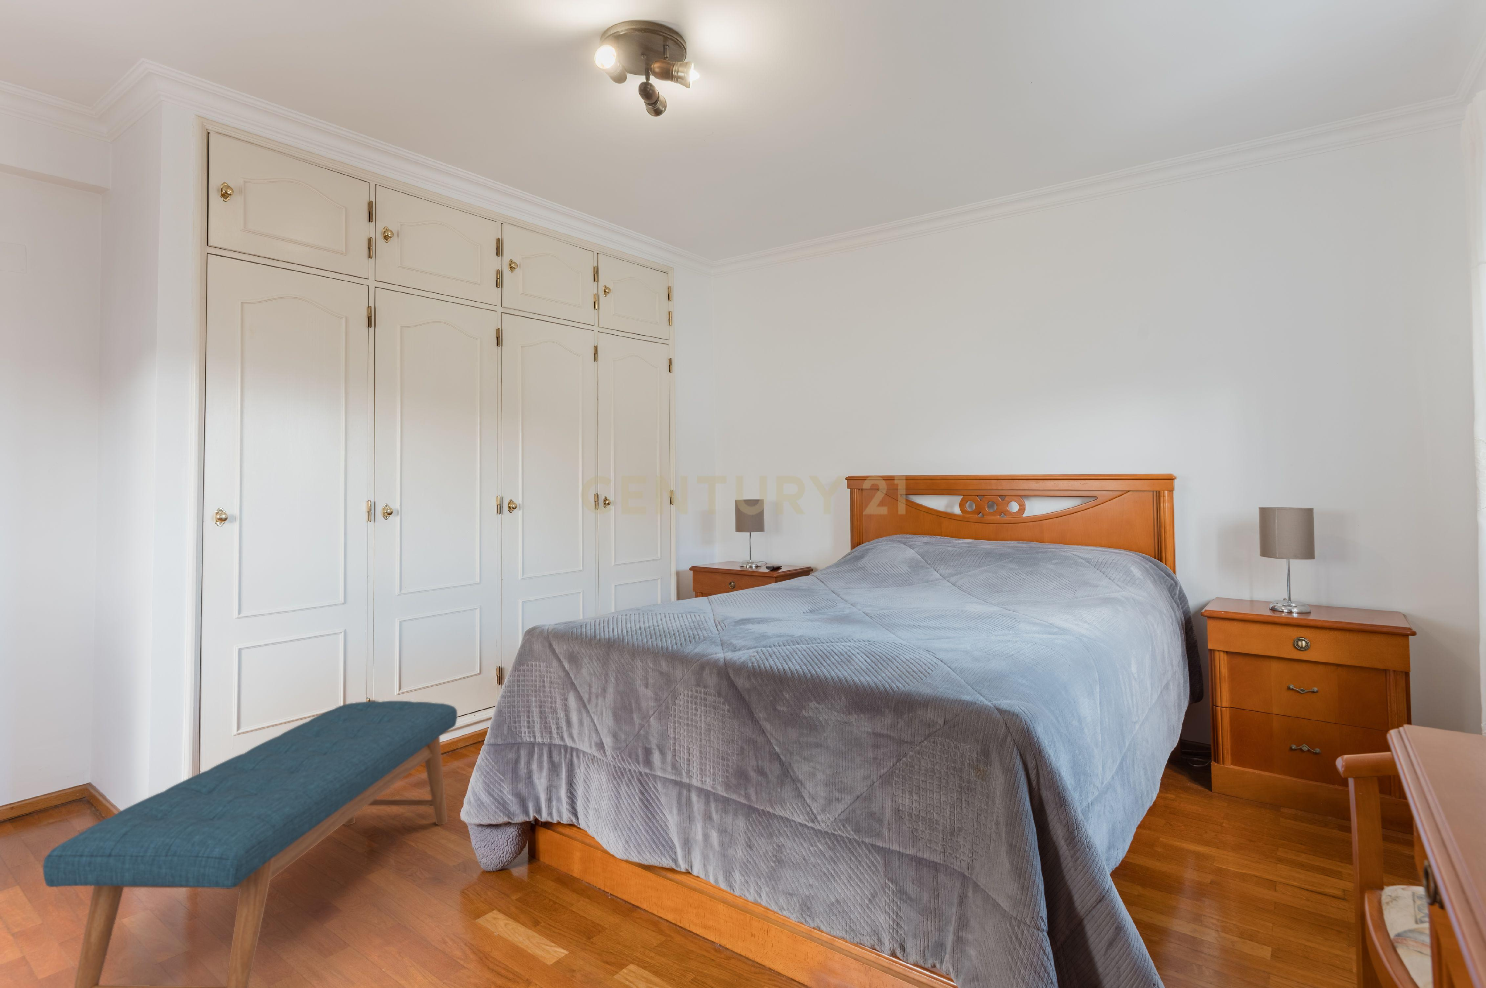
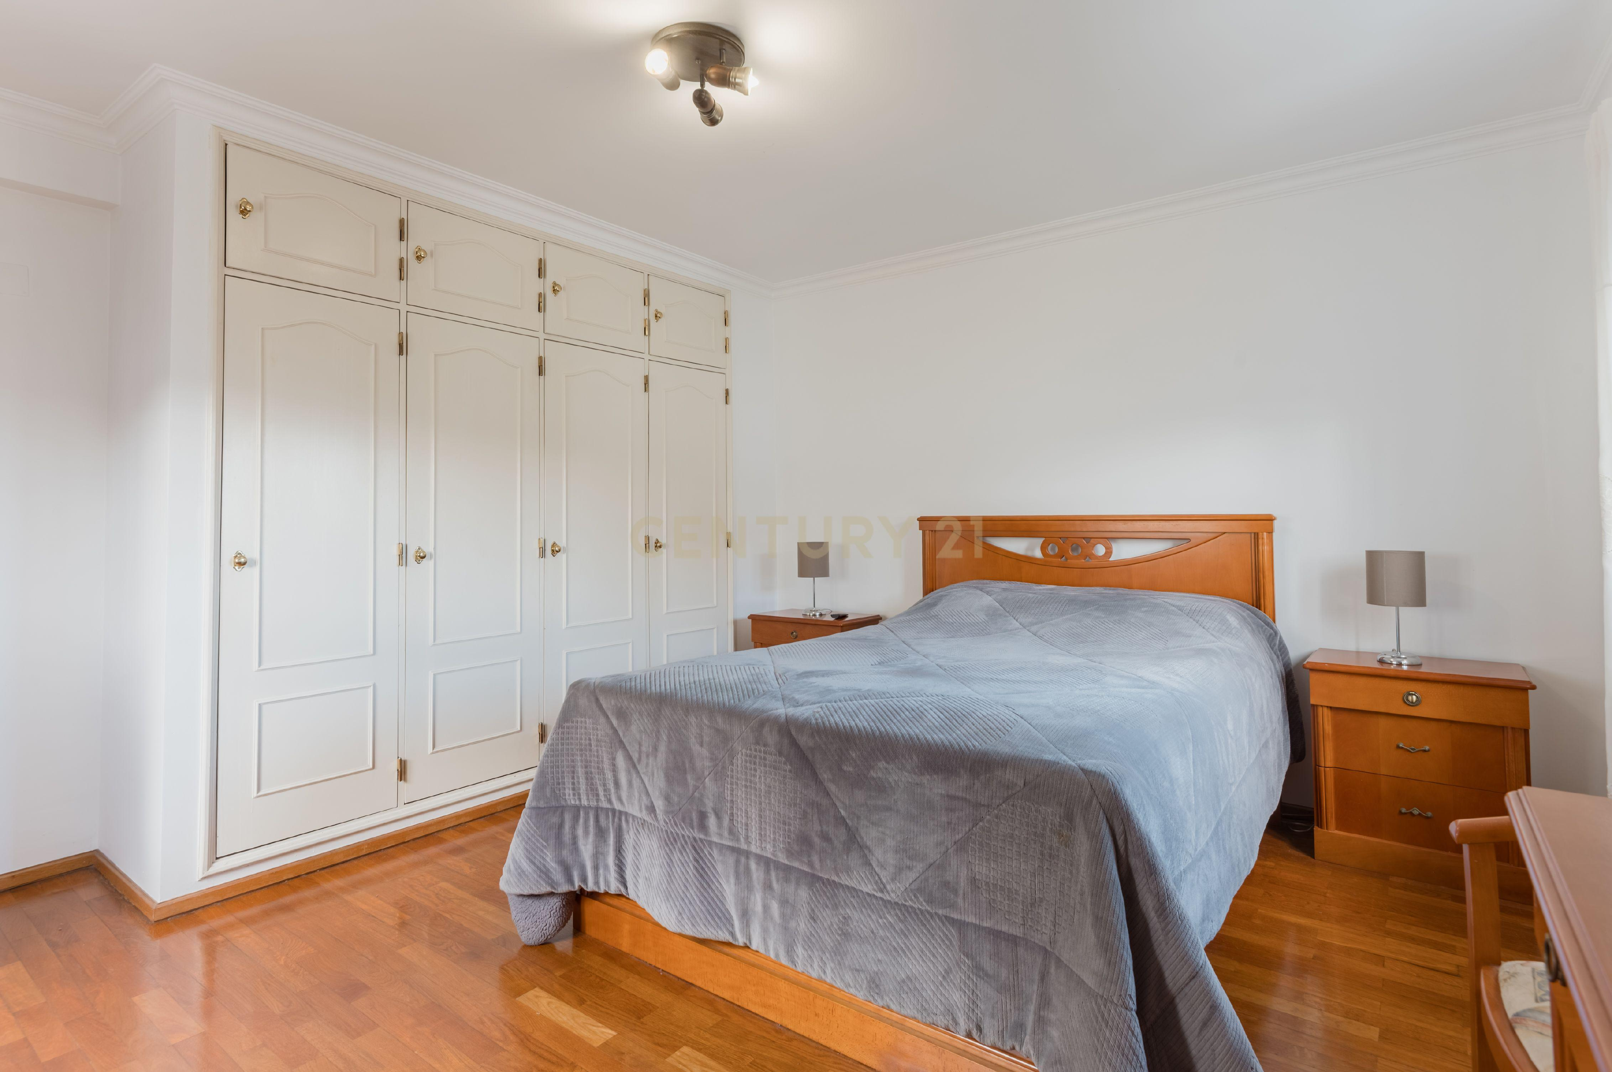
- bench [43,700,458,988]
